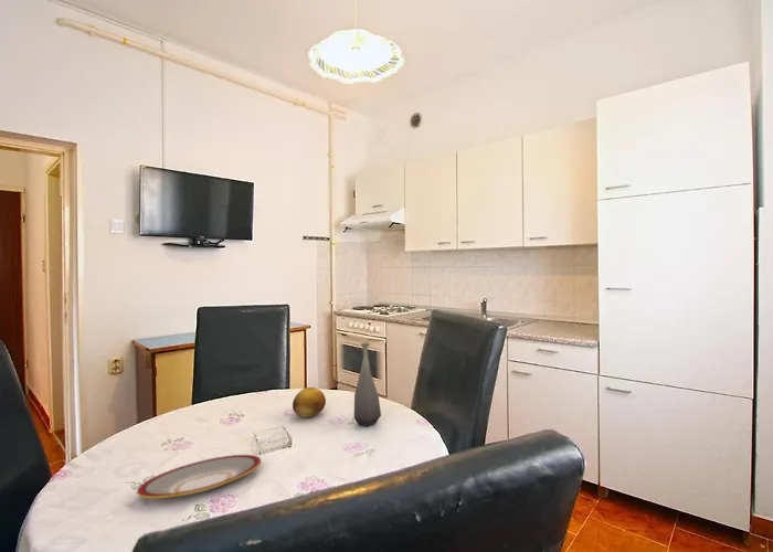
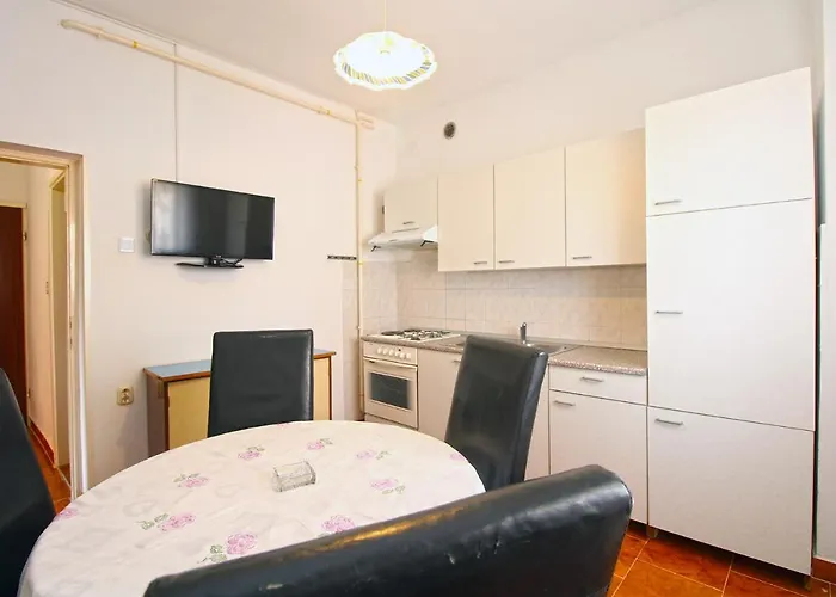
- bottle [353,341,382,428]
- fruit [292,386,327,418]
- plate [136,454,262,499]
